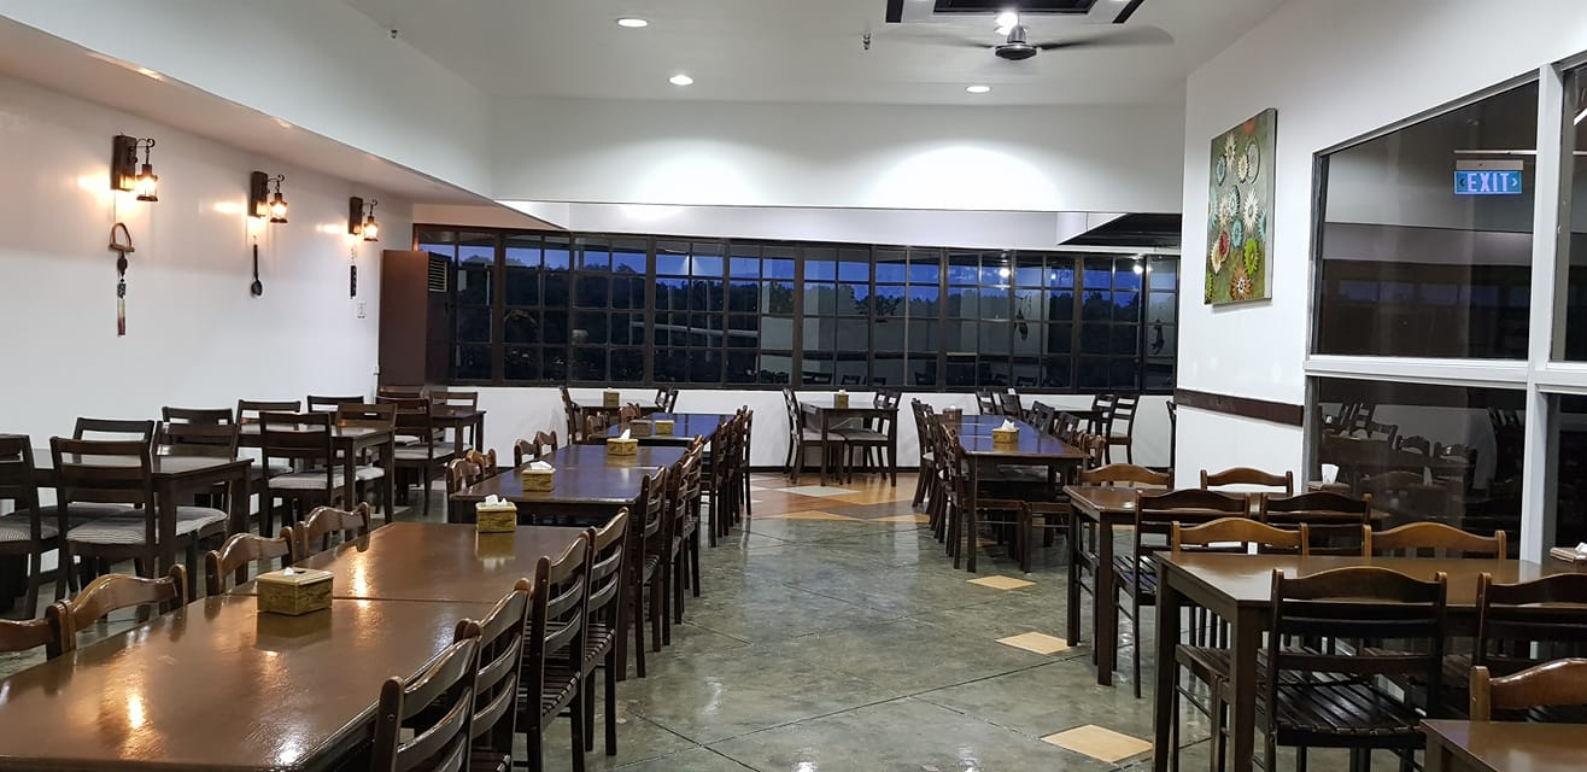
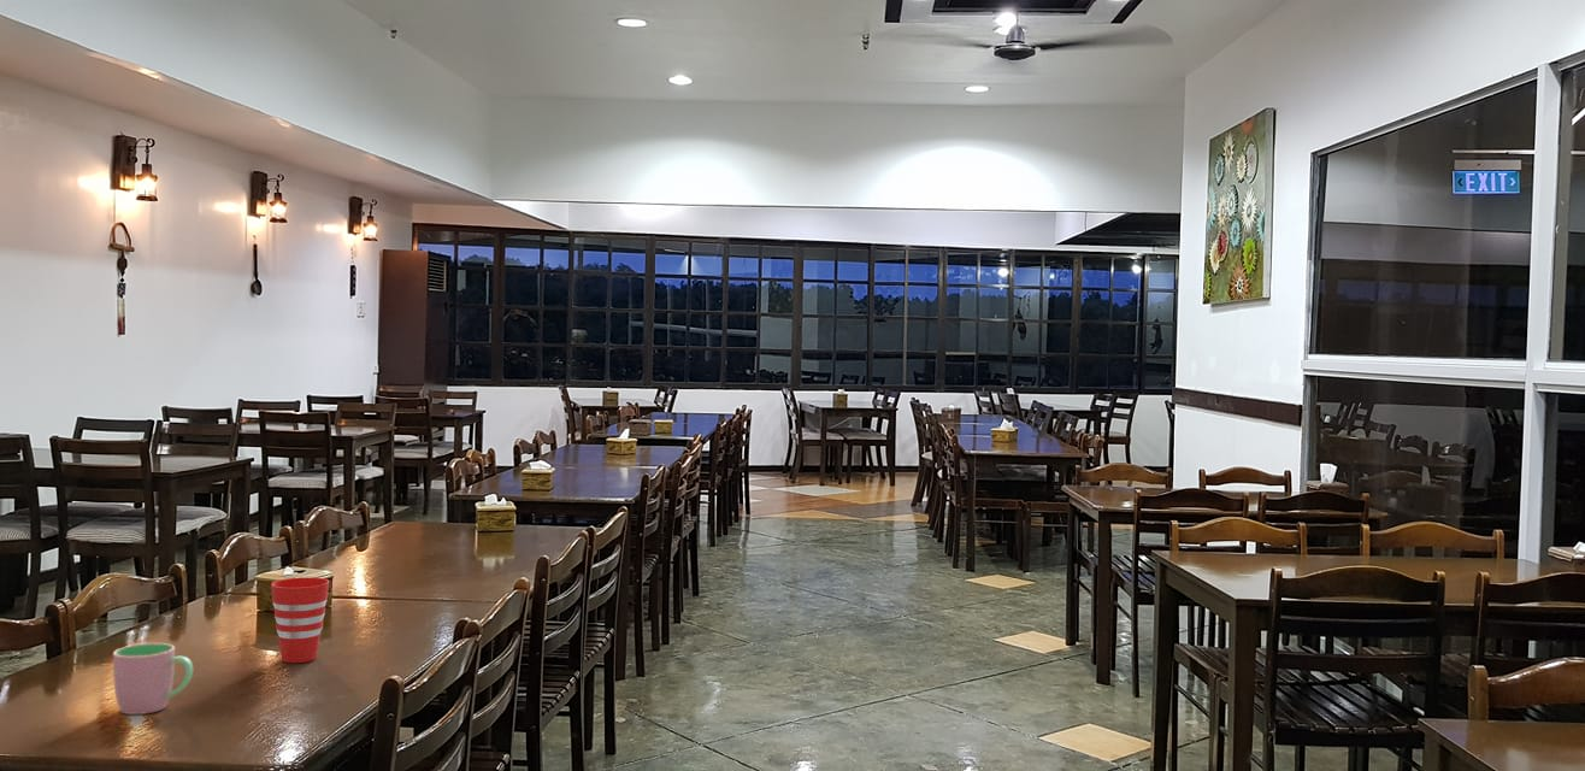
+ cup [112,642,194,716]
+ cup [270,576,330,664]
